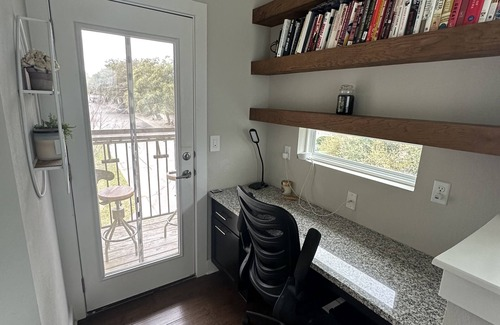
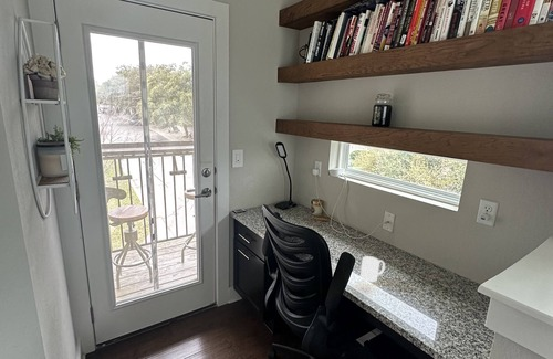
+ mug [359,255,386,283]
